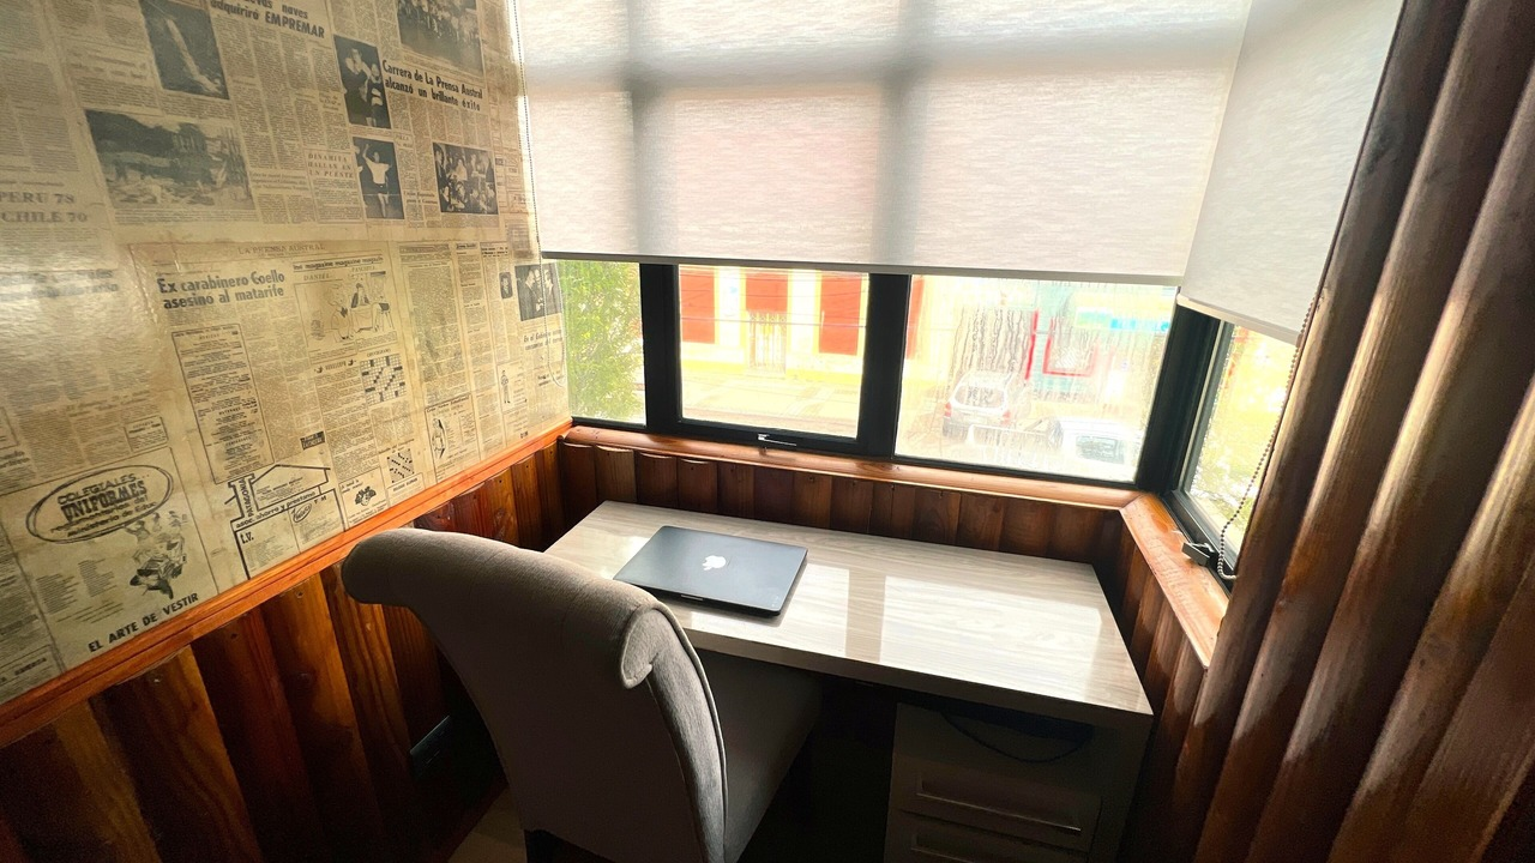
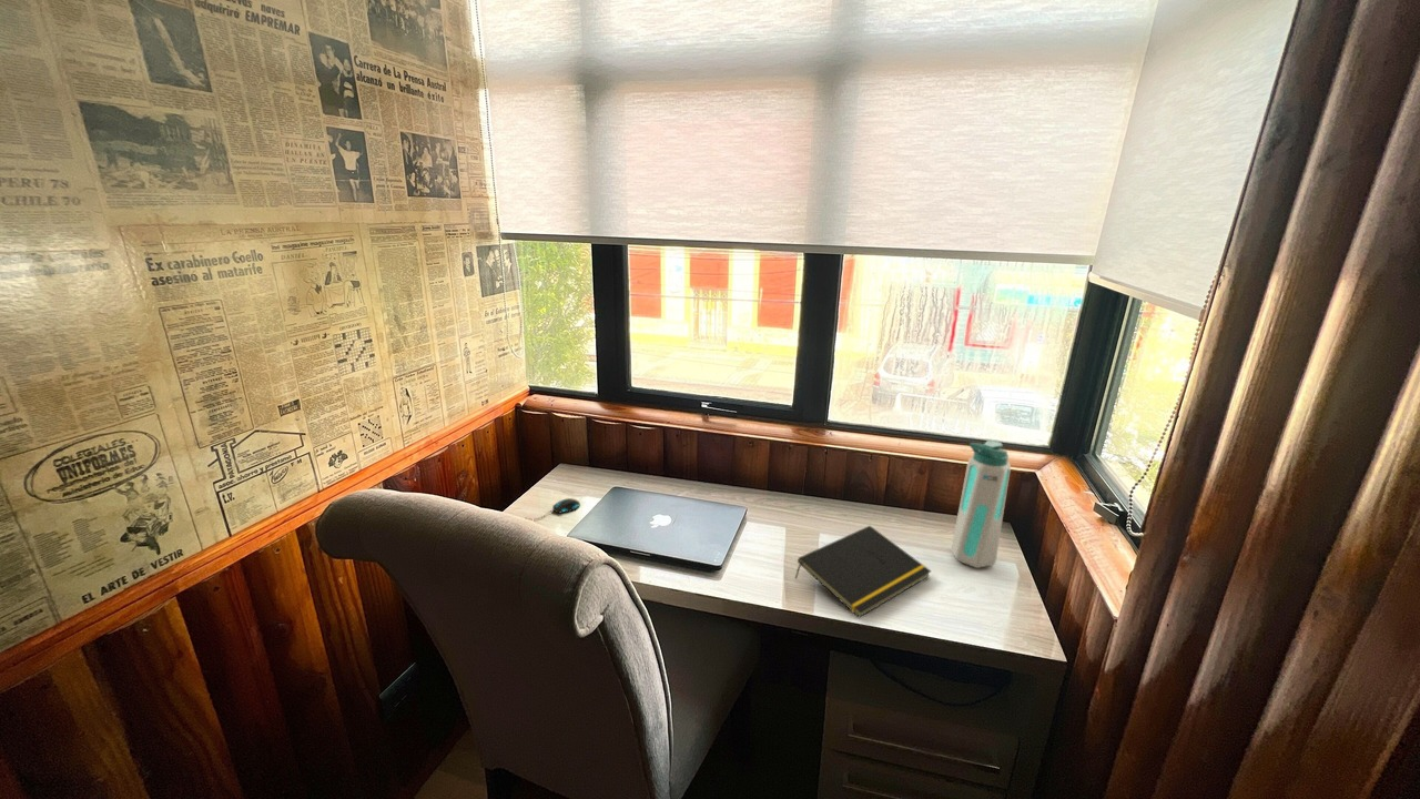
+ water bottle [951,439,1012,569]
+ mouse [526,497,581,520]
+ notepad [794,525,932,619]
